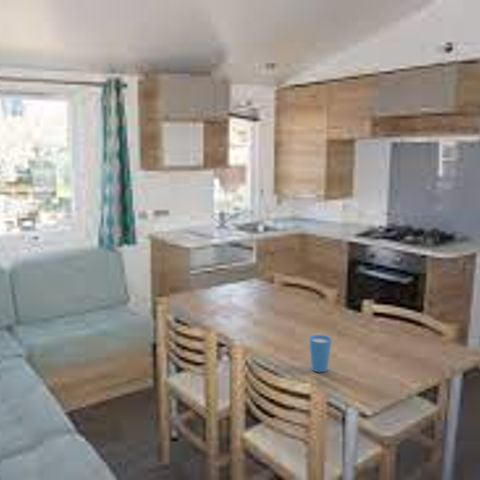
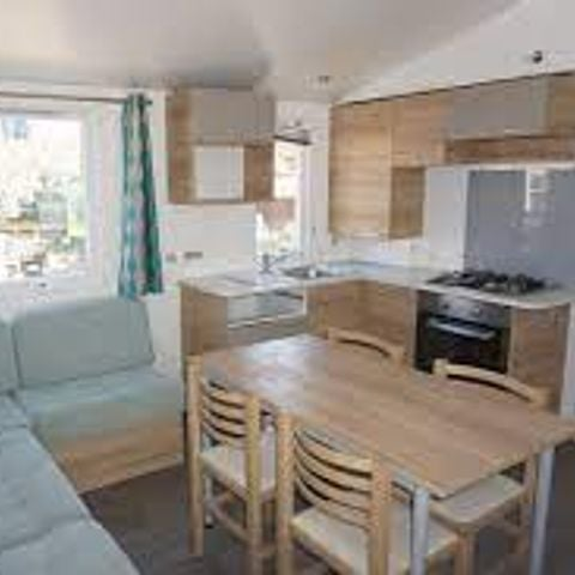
- cup [308,334,333,373]
